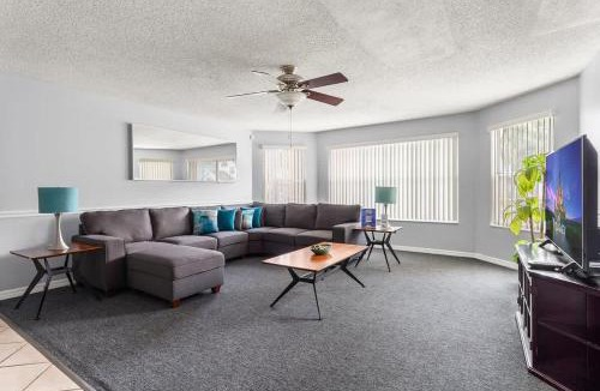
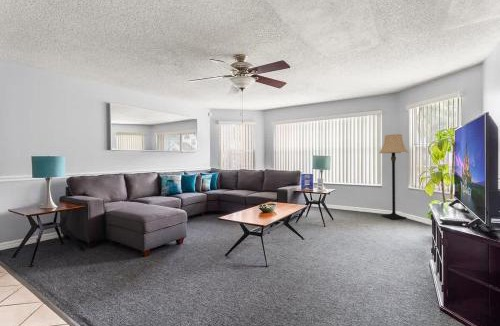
+ lamp [378,133,409,220]
